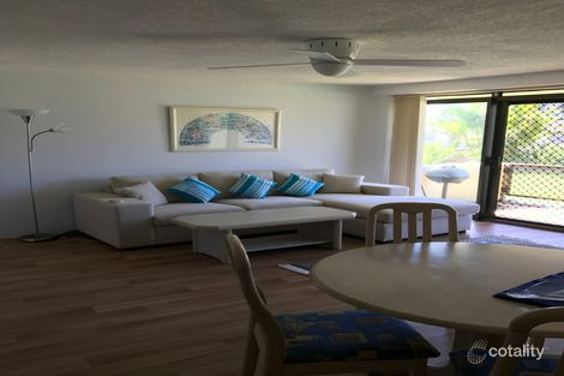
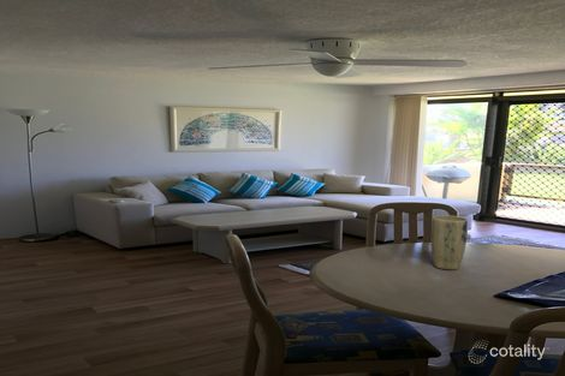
+ plant pot [429,214,469,271]
